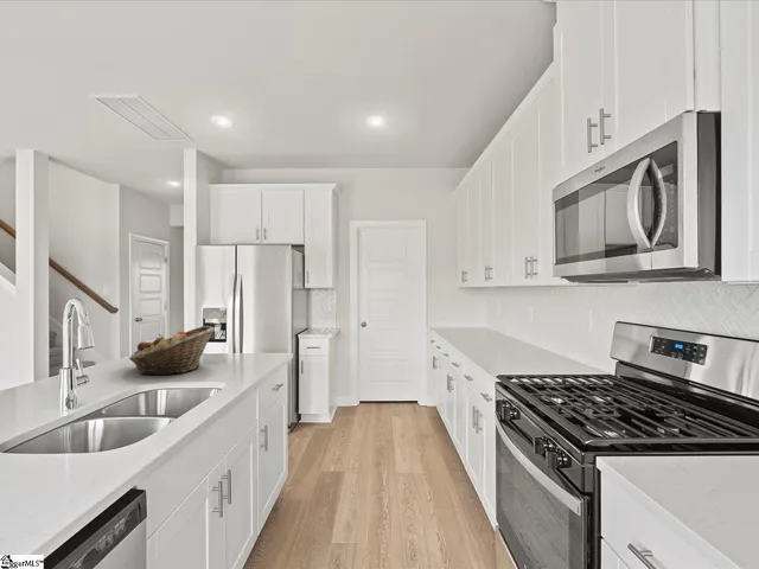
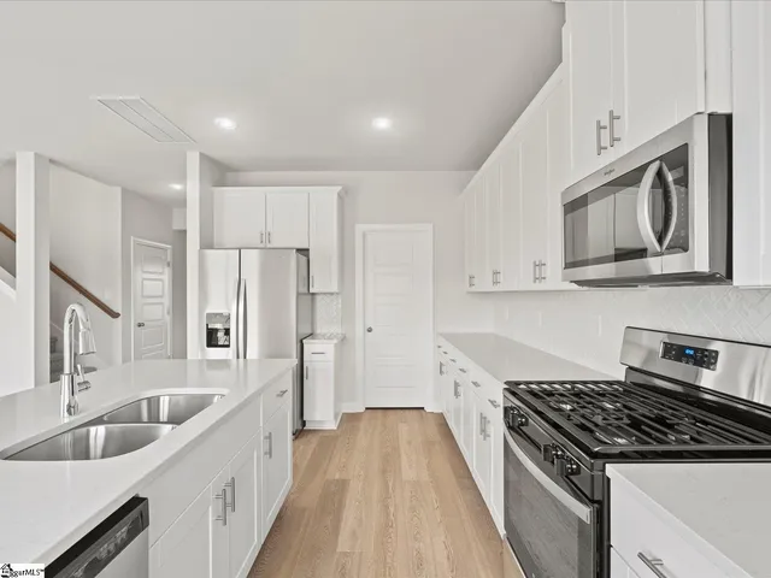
- fruit basket [128,325,216,376]
